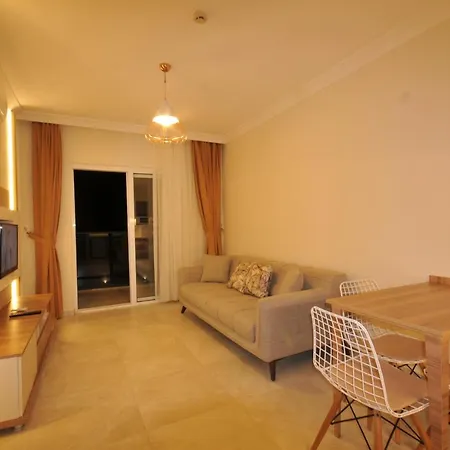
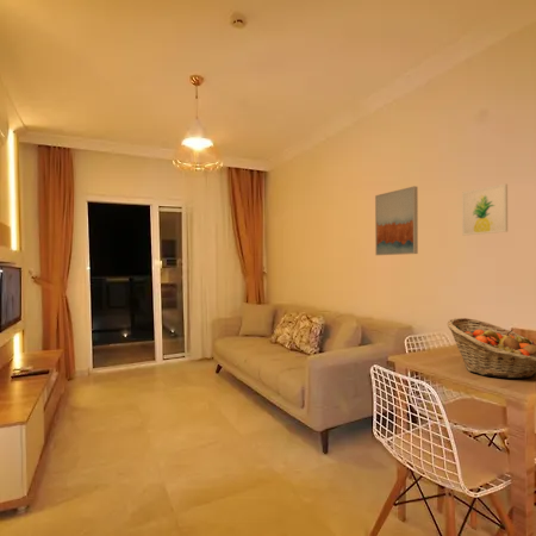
+ wall art [461,182,509,236]
+ fruit basket [447,317,536,380]
+ wall art [374,185,419,256]
